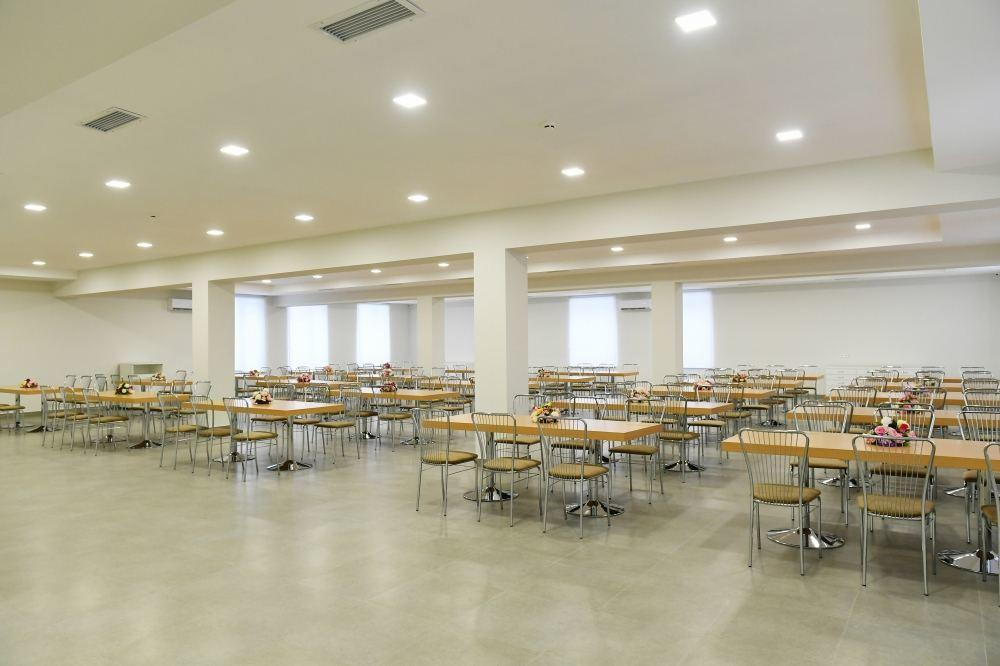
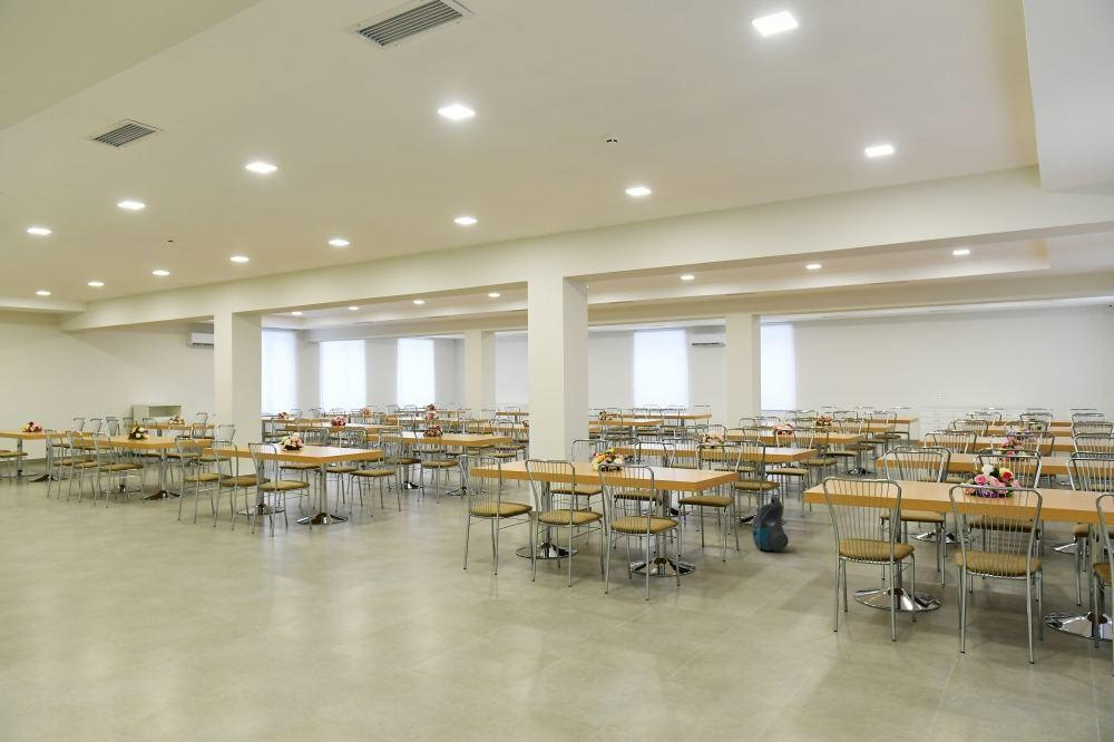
+ vacuum cleaner [751,495,790,554]
